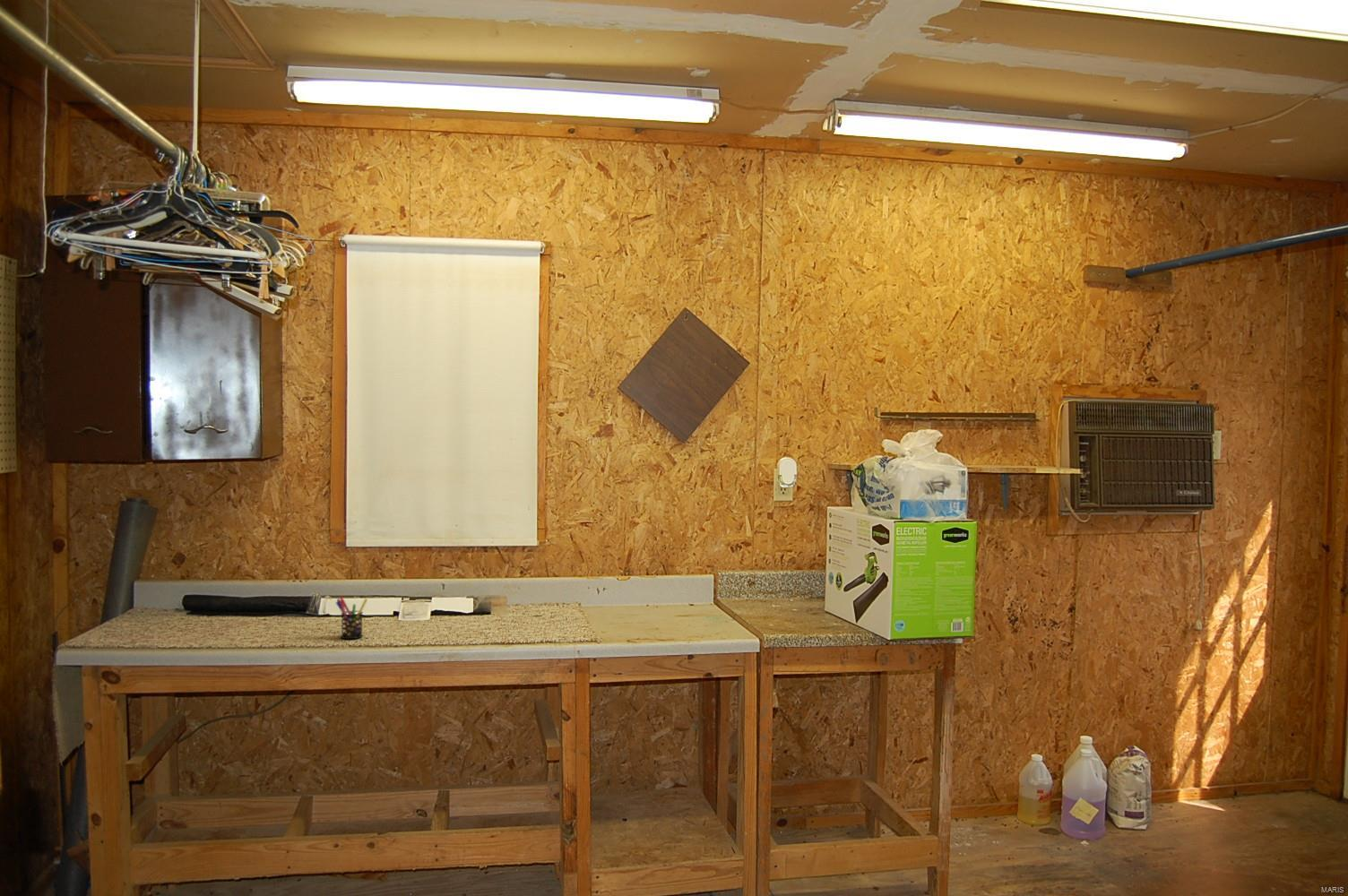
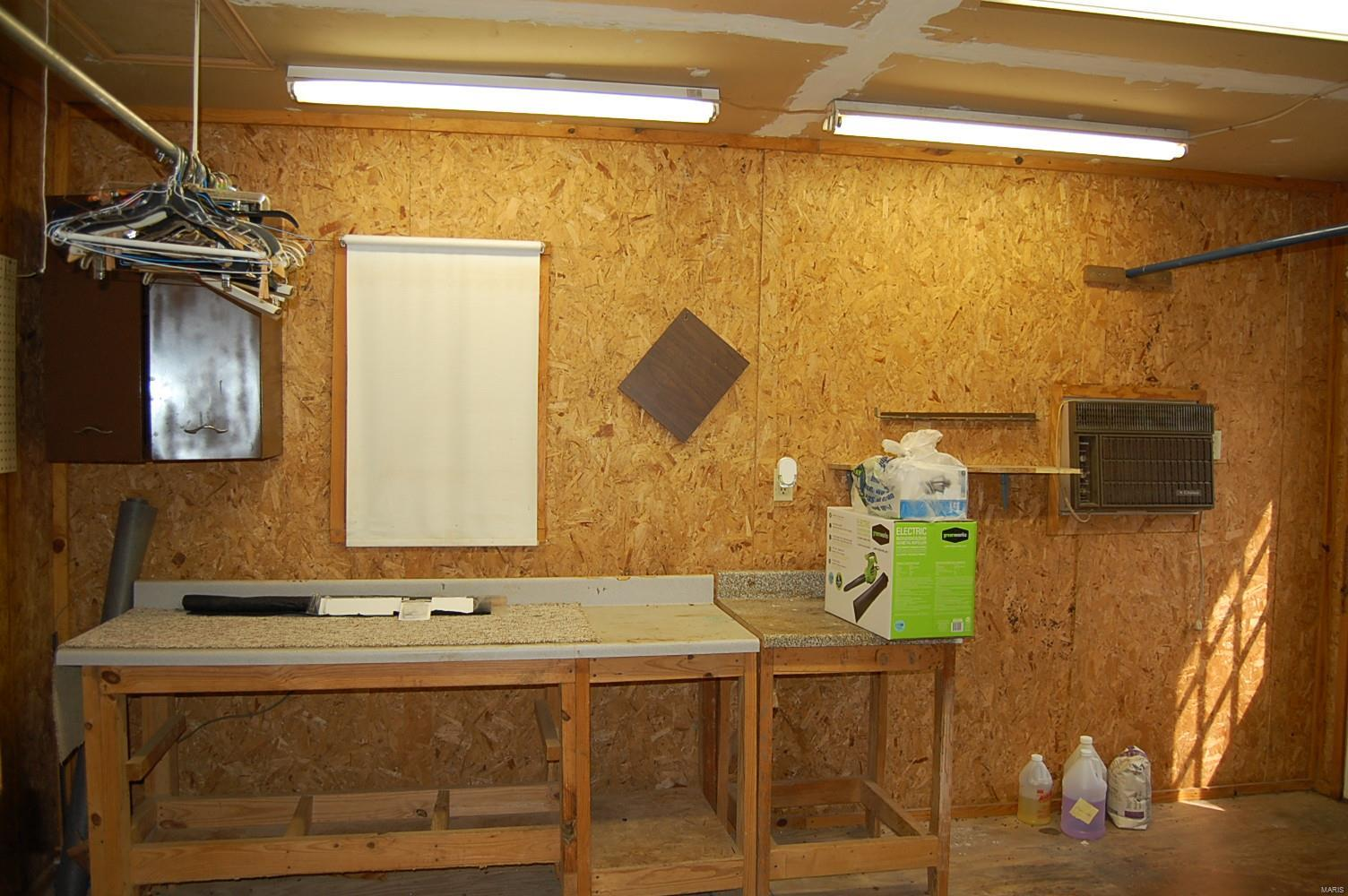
- pen holder [335,595,368,640]
